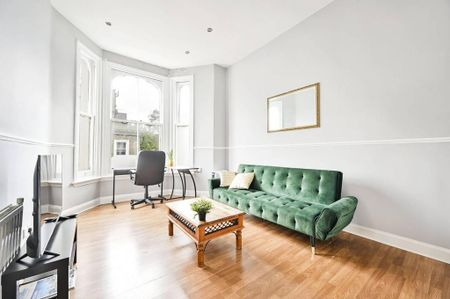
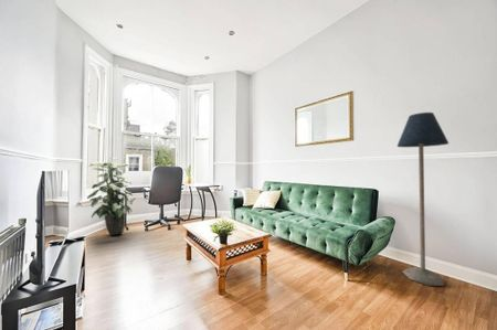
+ floor lamp [395,111,450,287]
+ indoor plant [86,157,137,236]
